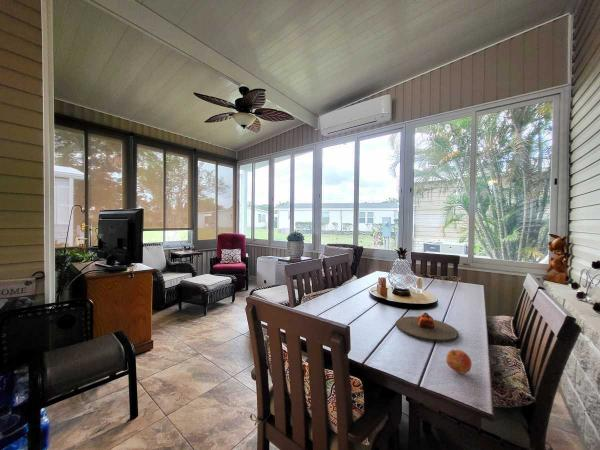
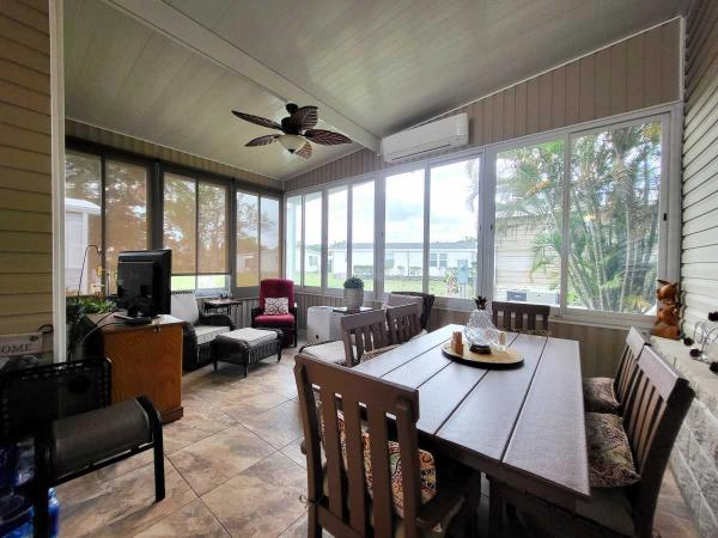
- apple [445,348,473,374]
- plate [395,311,459,343]
